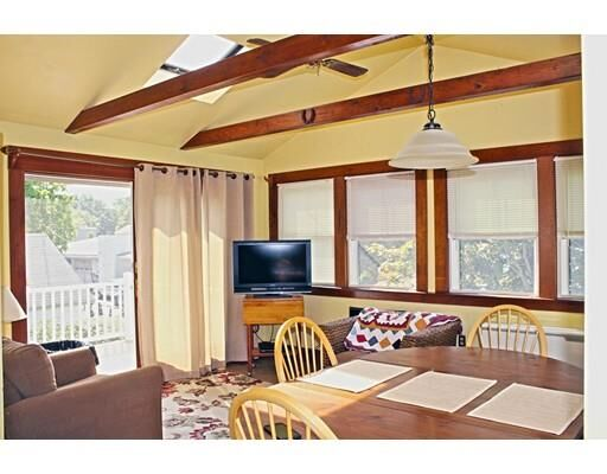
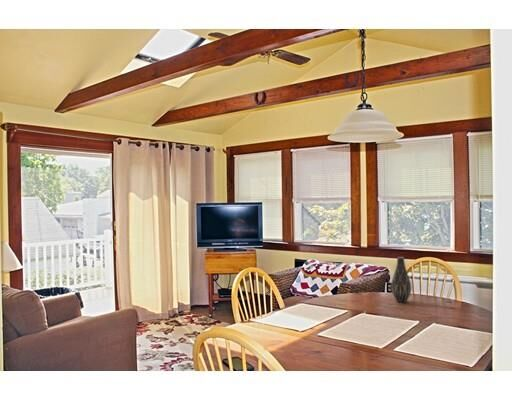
+ vase [390,256,413,303]
